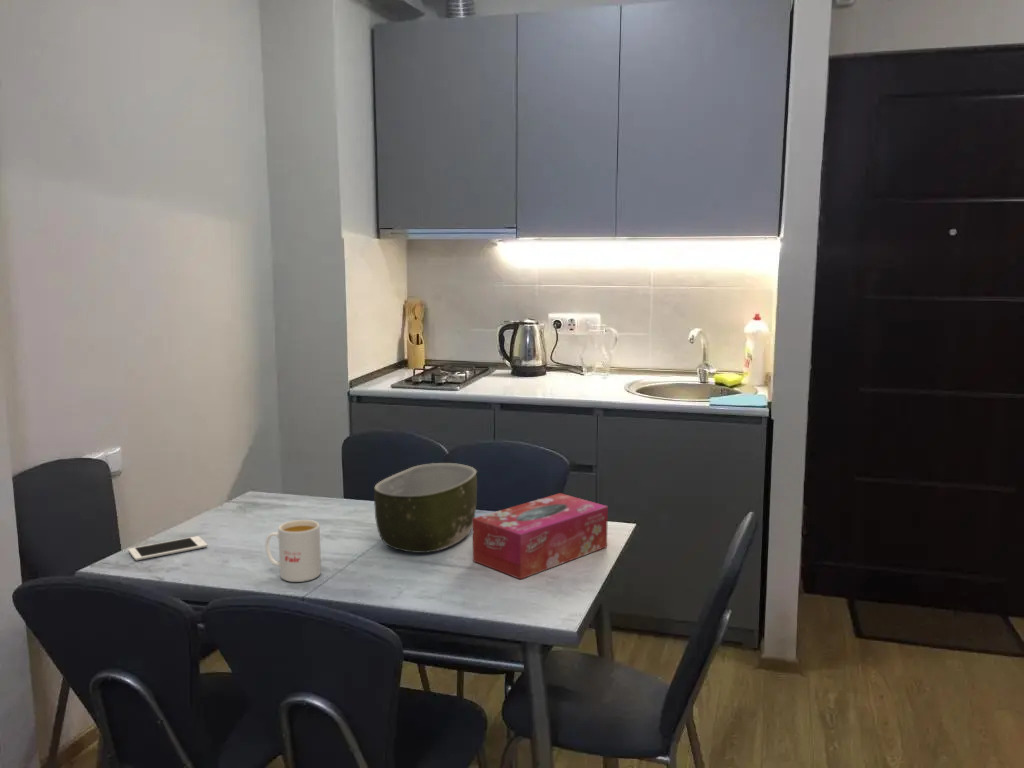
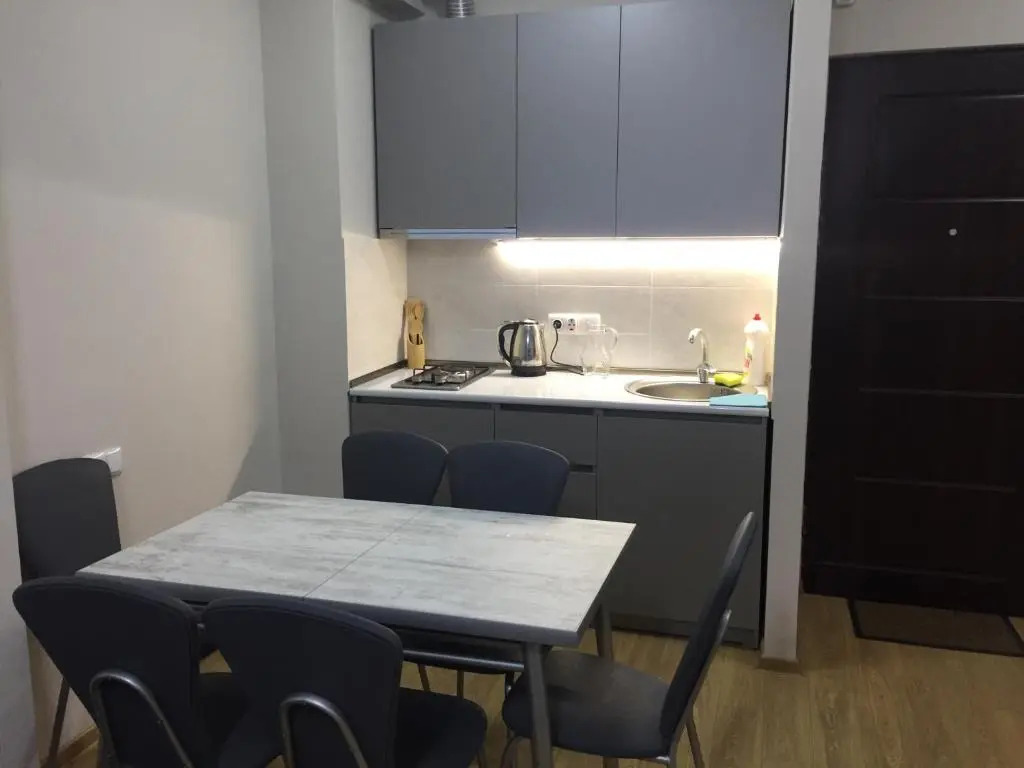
- cell phone [128,535,208,561]
- mug [264,519,322,583]
- bowl [373,462,478,554]
- tissue box [472,492,609,580]
